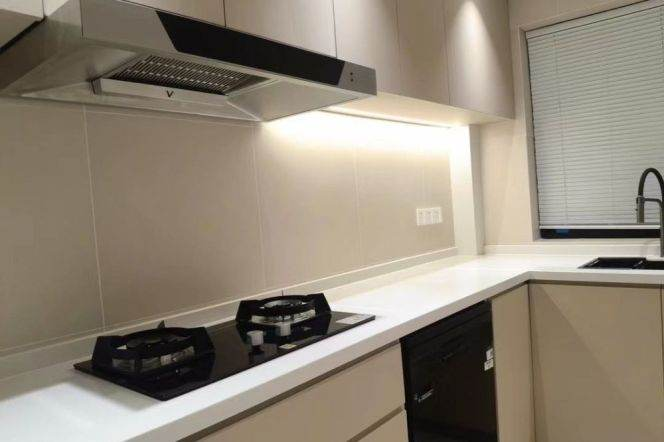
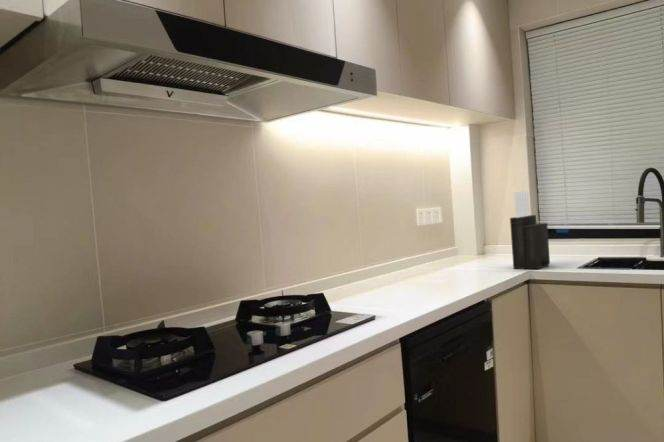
+ knife block [509,190,551,270]
